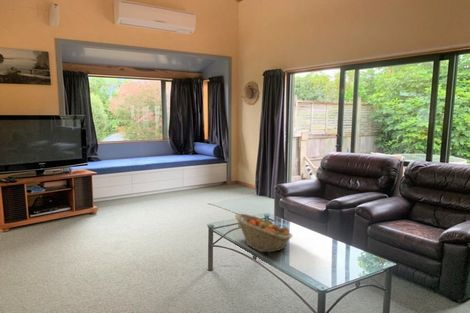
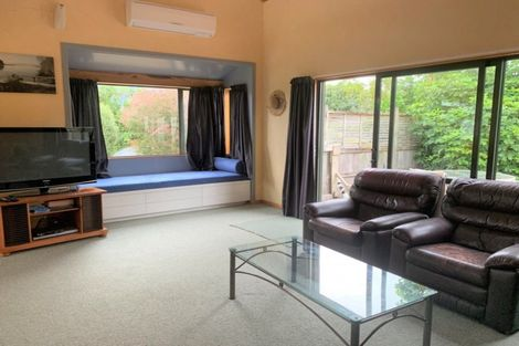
- fruit basket [234,213,294,253]
